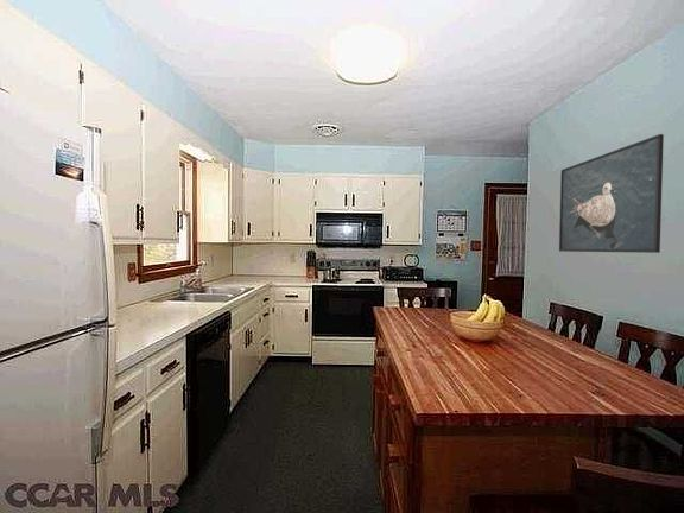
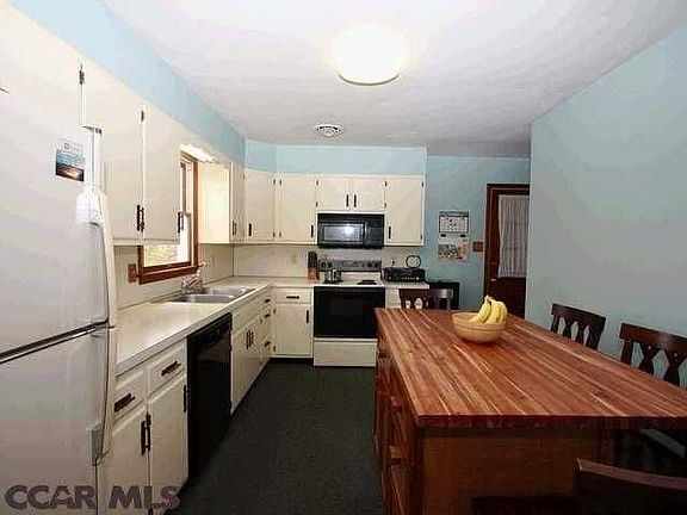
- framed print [558,133,665,254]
